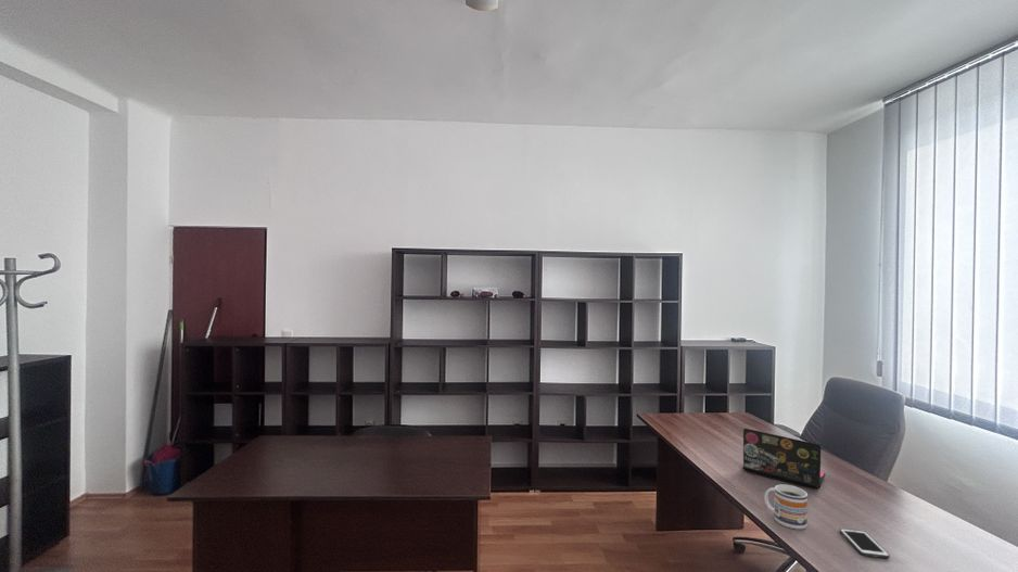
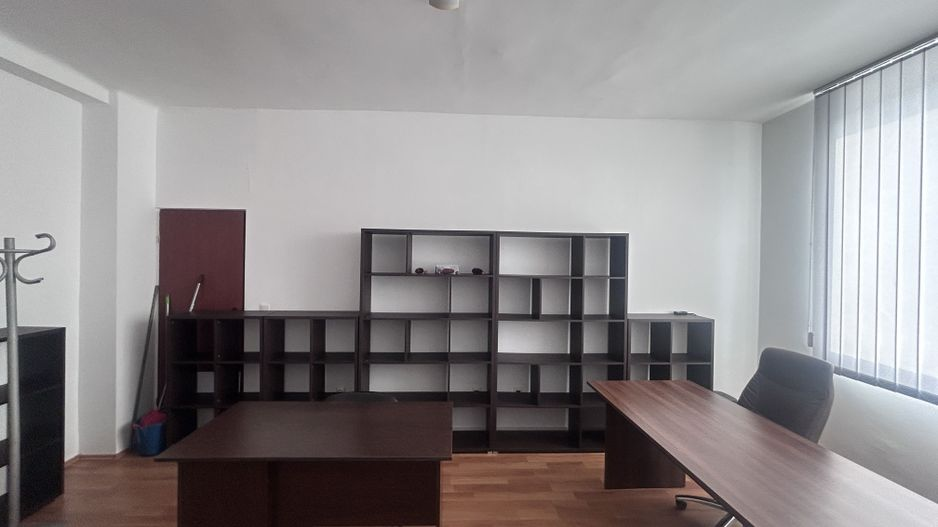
- mug [763,483,809,531]
- laptop [741,428,827,490]
- cell phone [839,527,891,559]
